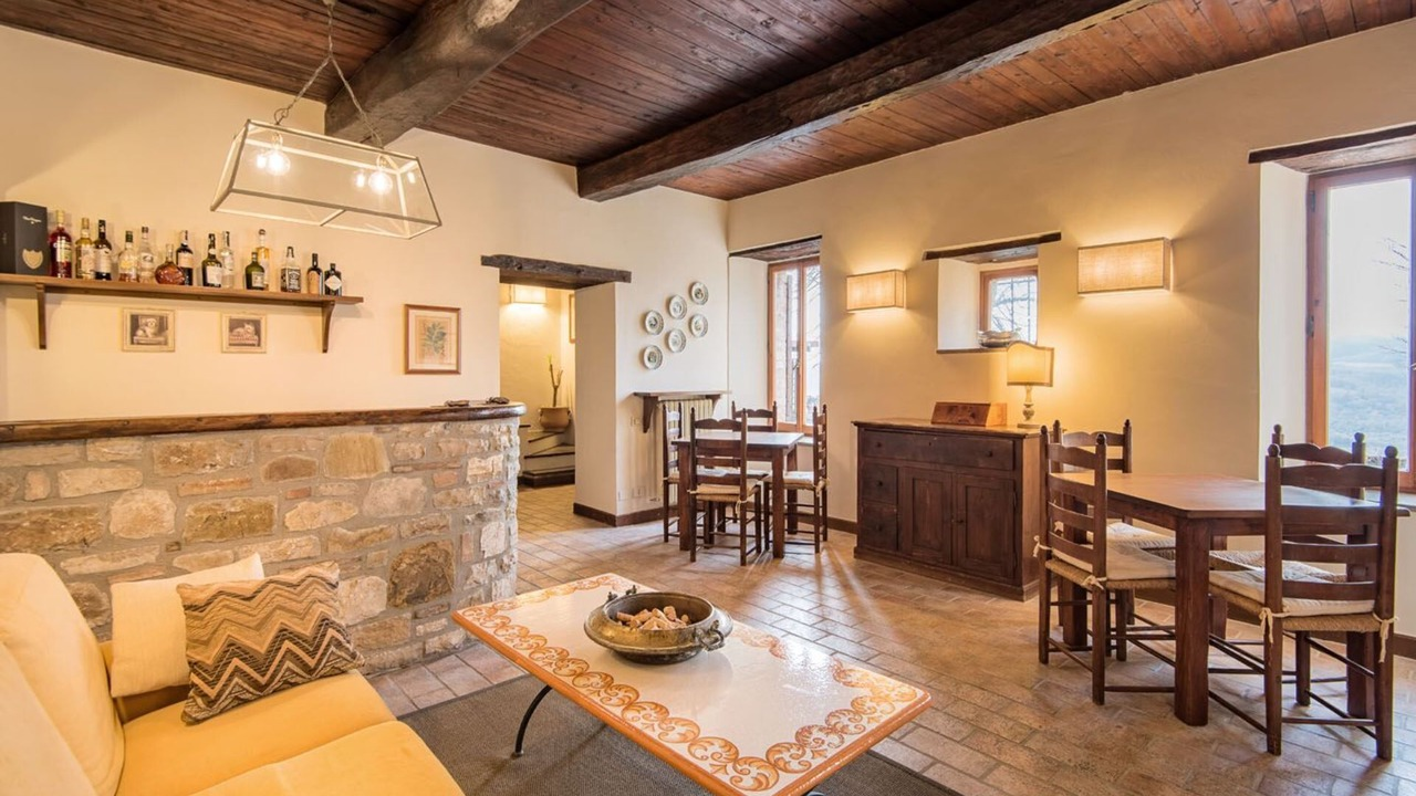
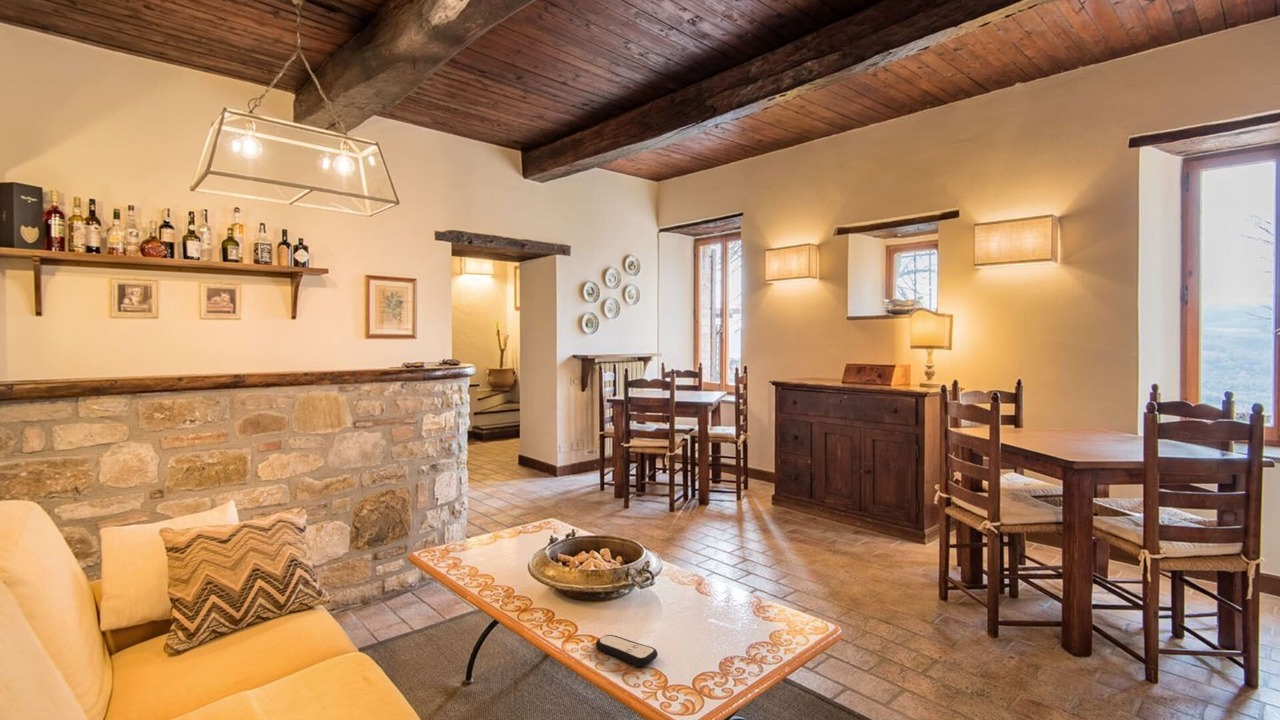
+ remote control [595,634,659,667]
